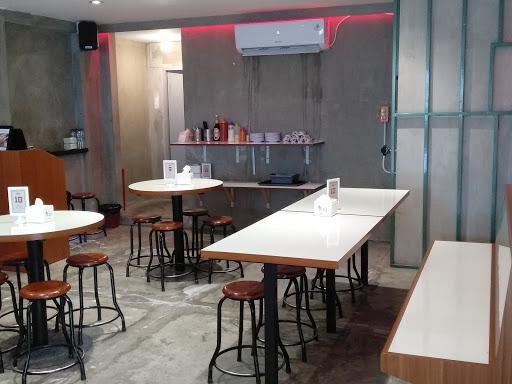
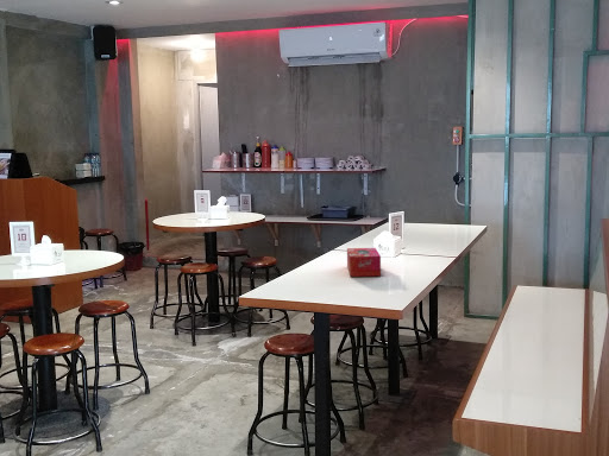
+ tissue box [346,247,382,278]
